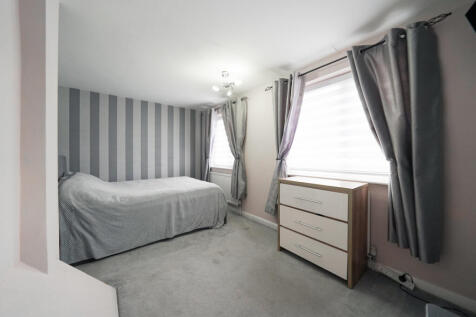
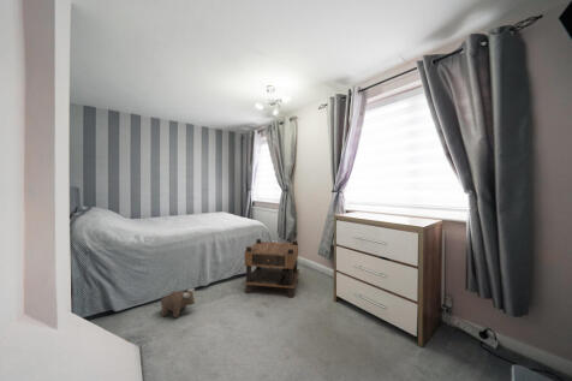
+ nightstand [243,238,300,298]
+ plush toy [160,287,197,320]
